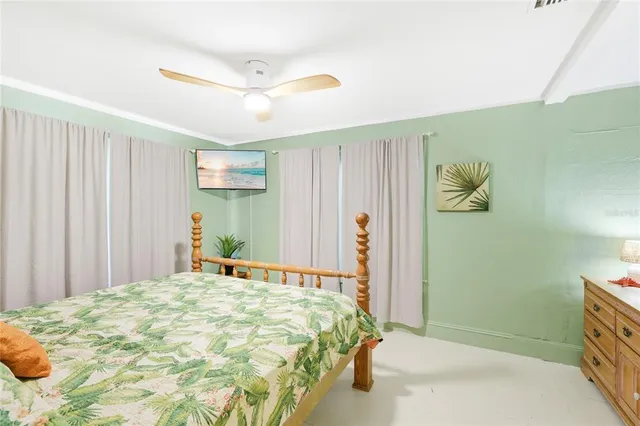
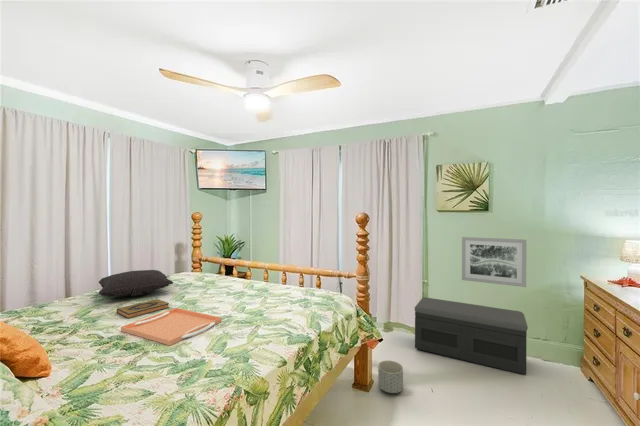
+ serving tray [120,307,223,346]
+ pillow [98,269,174,298]
+ storage bench [414,296,529,375]
+ hardback book [116,298,170,320]
+ wall art [461,236,527,288]
+ planter [377,359,404,394]
